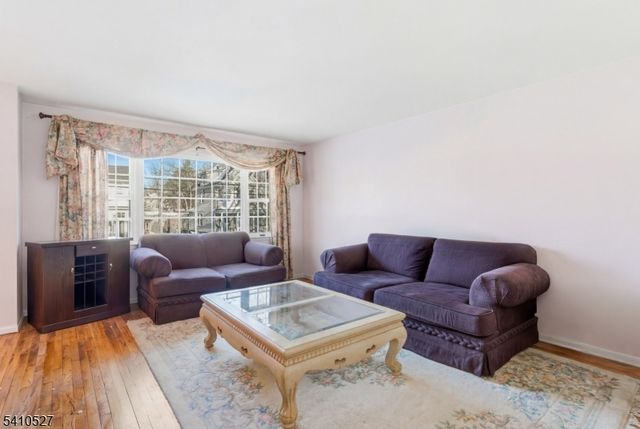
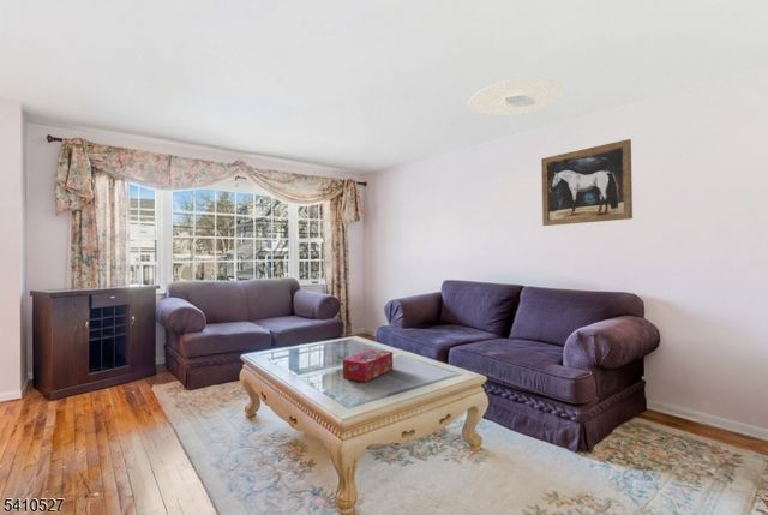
+ wall art [540,138,634,227]
+ tissue box [342,348,394,383]
+ ceiling light [468,77,565,118]
